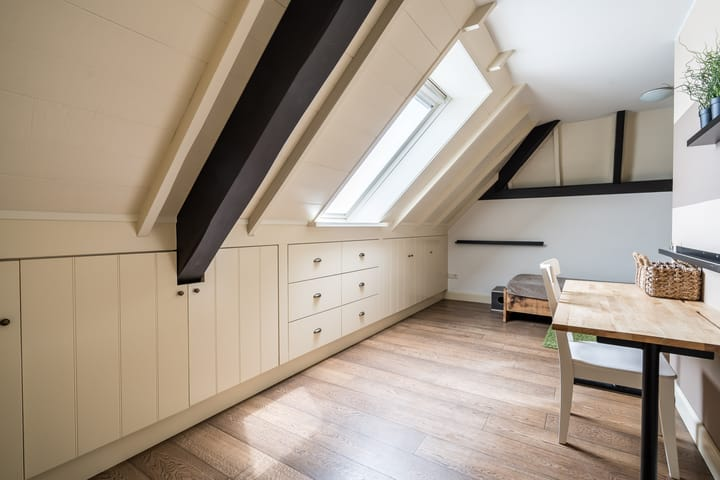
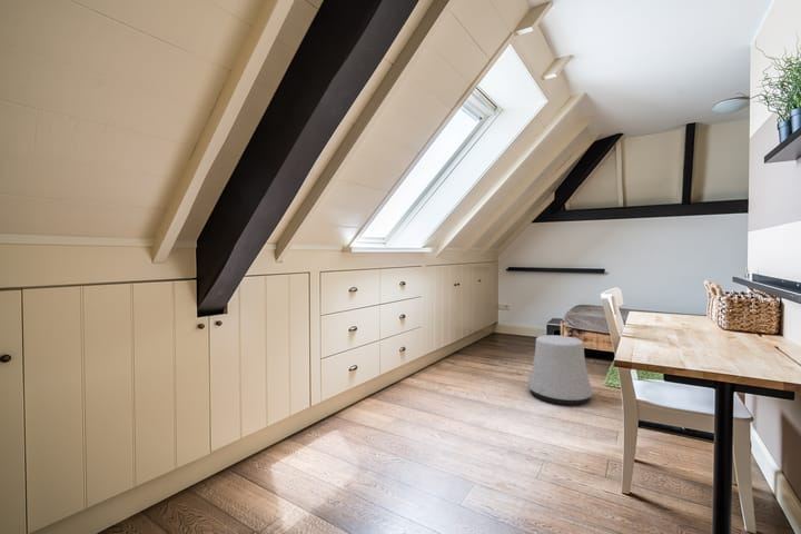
+ stool [526,334,594,406]
